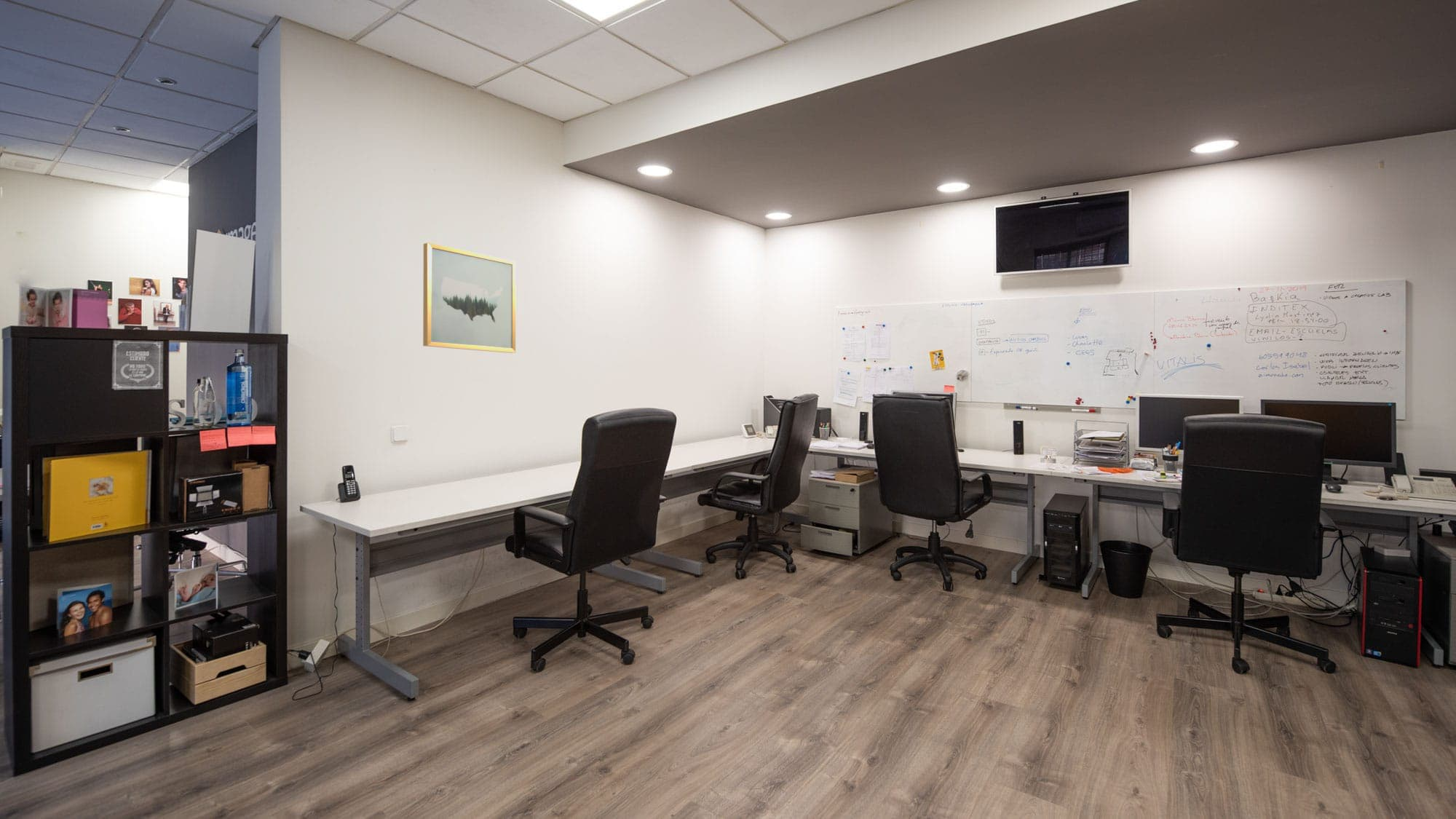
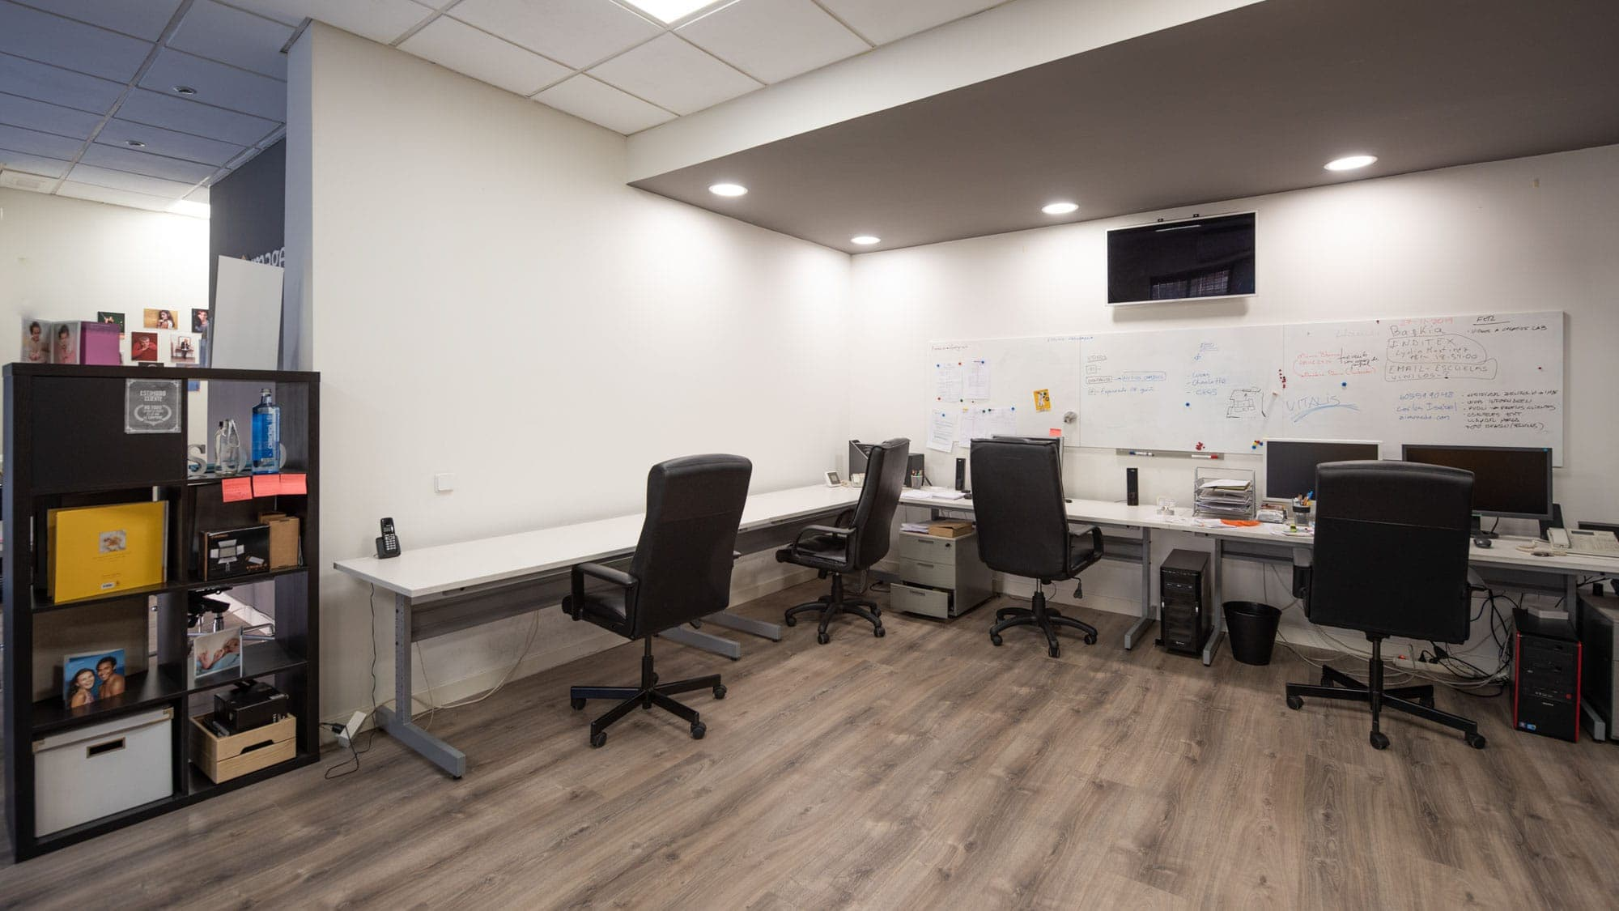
- wall art [422,242,517,354]
